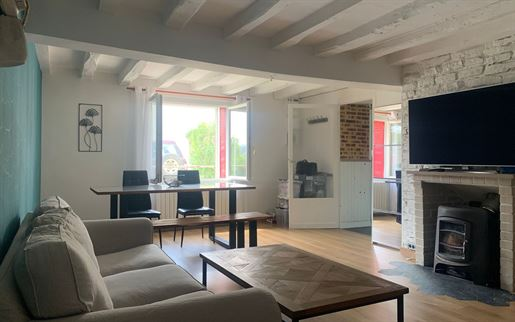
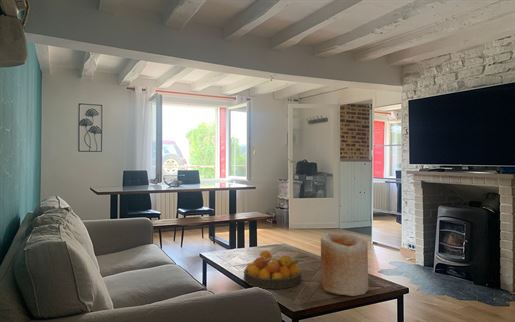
+ vase [320,232,369,297]
+ fruit bowl [243,250,303,290]
